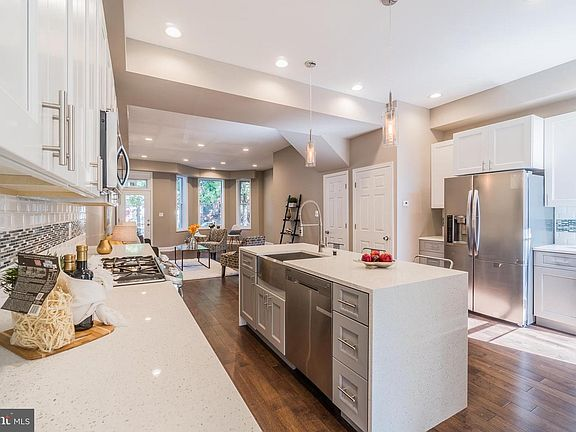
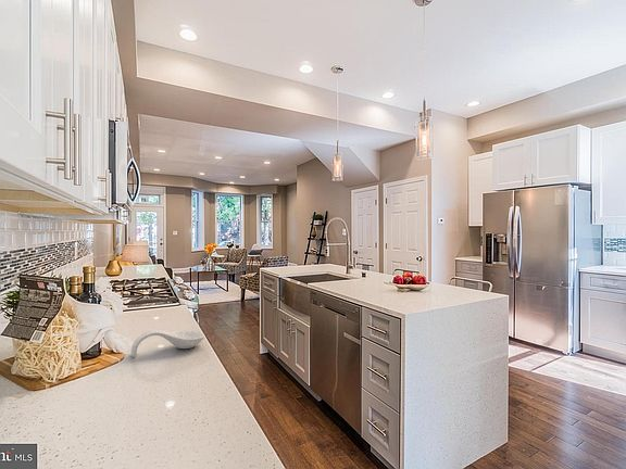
+ spoon rest [130,329,205,358]
